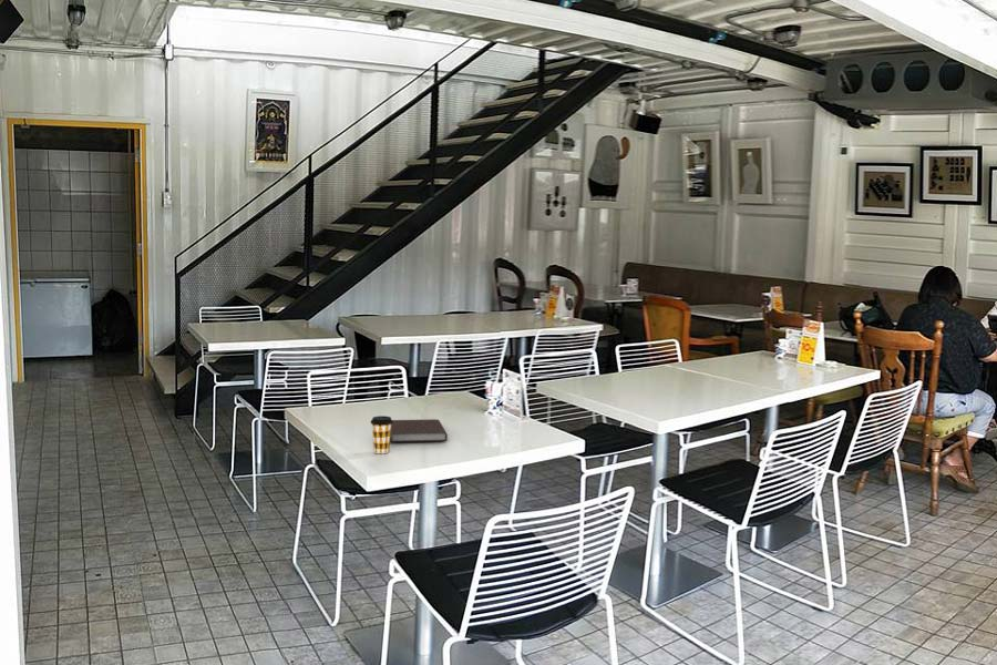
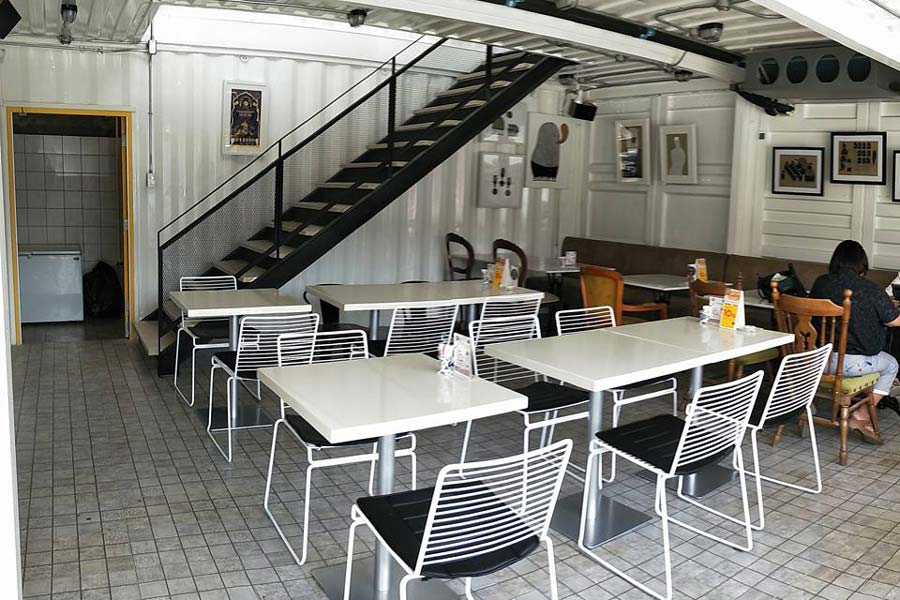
- coffee cup [370,415,393,454]
- notebook [390,418,449,443]
